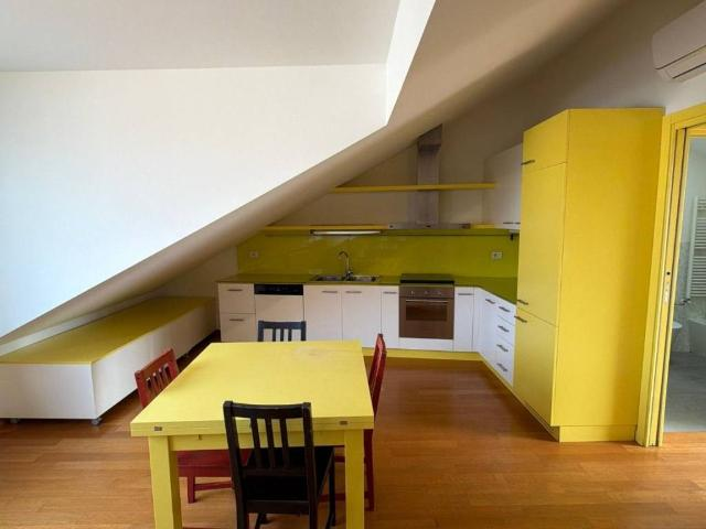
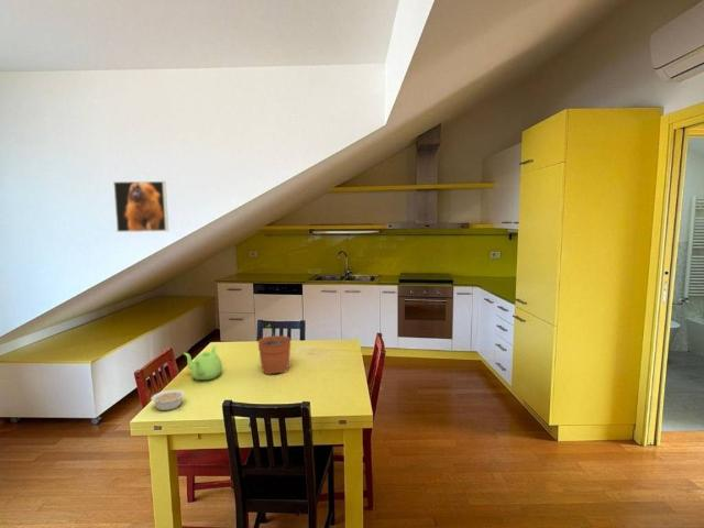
+ teapot [183,344,223,381]
+ legume [150,388,186,411]
+ plant pot [256,323,293,376]
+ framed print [112,180,169,233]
